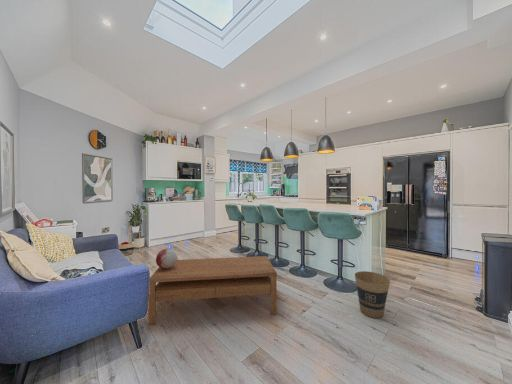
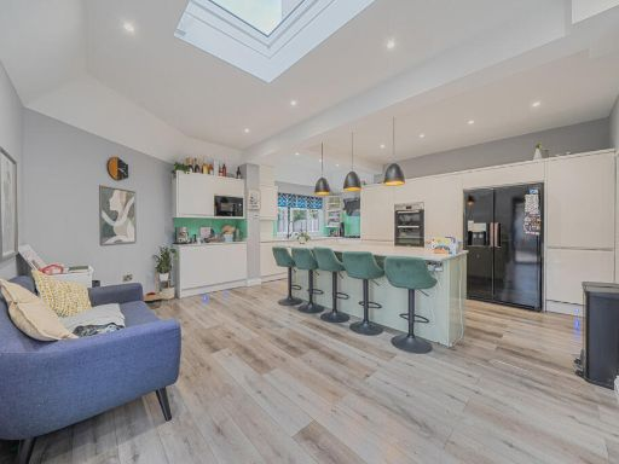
- trash can [354,270,391,319]
- coffee table [148,255,278,325]
- decorative orb [155,248,178,269]
